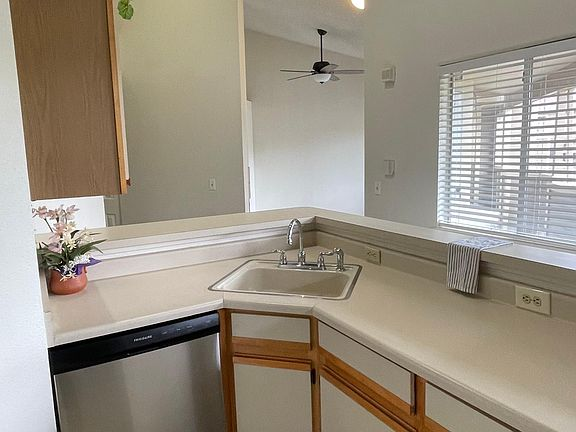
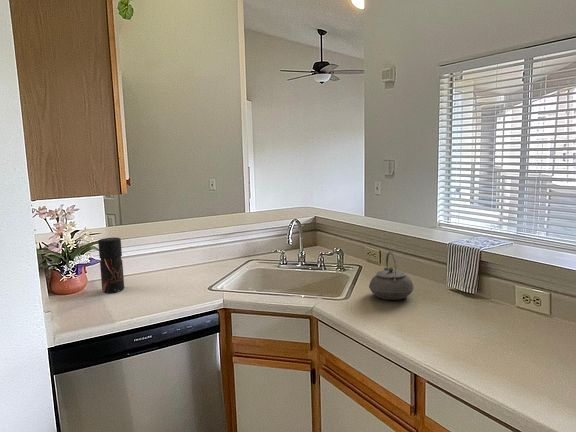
+ teapot [368,250,415,301]
+ pepper grinder [97,237,125,293]
